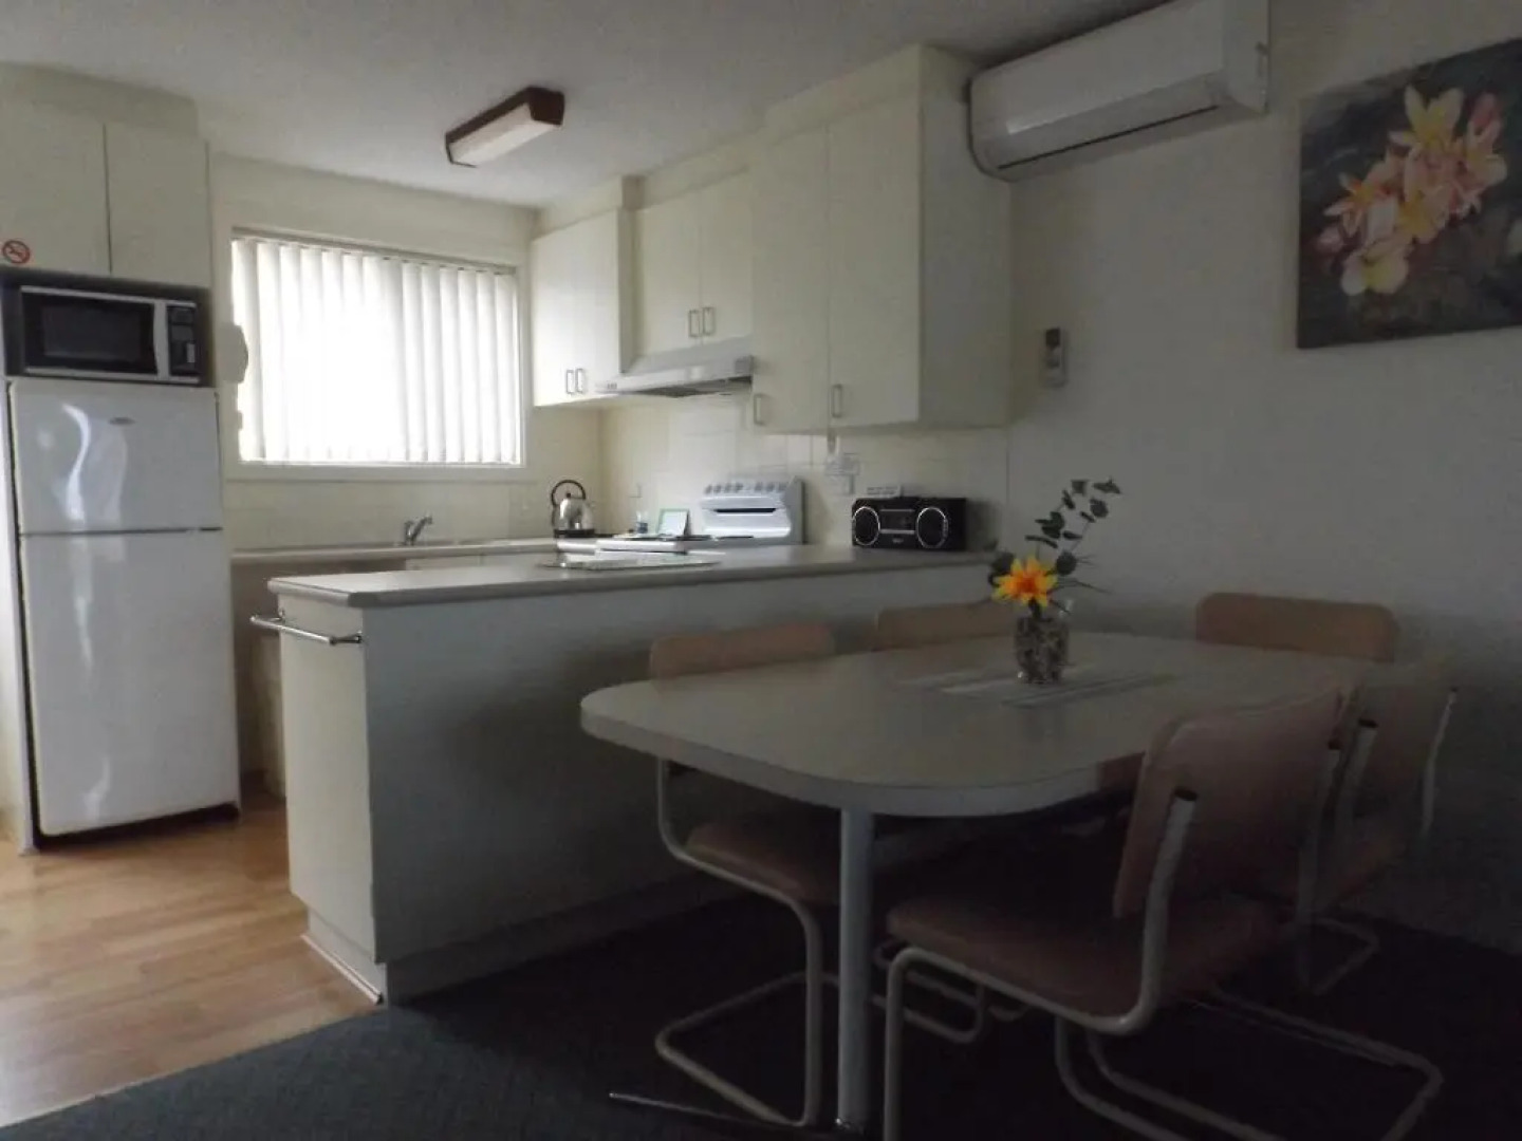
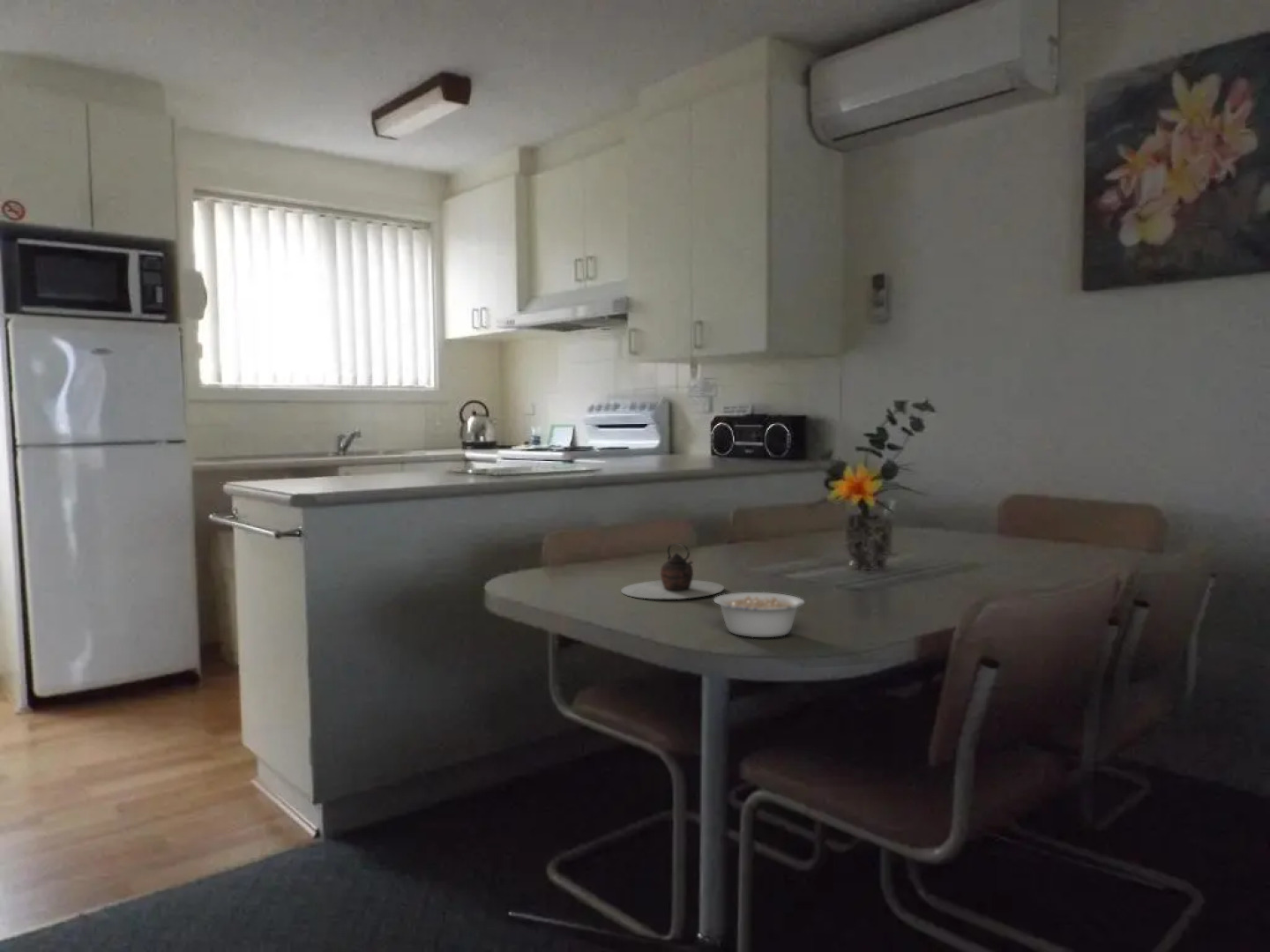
+ teapot [620,542,725,599]
+ legume [713,591,806,638]
